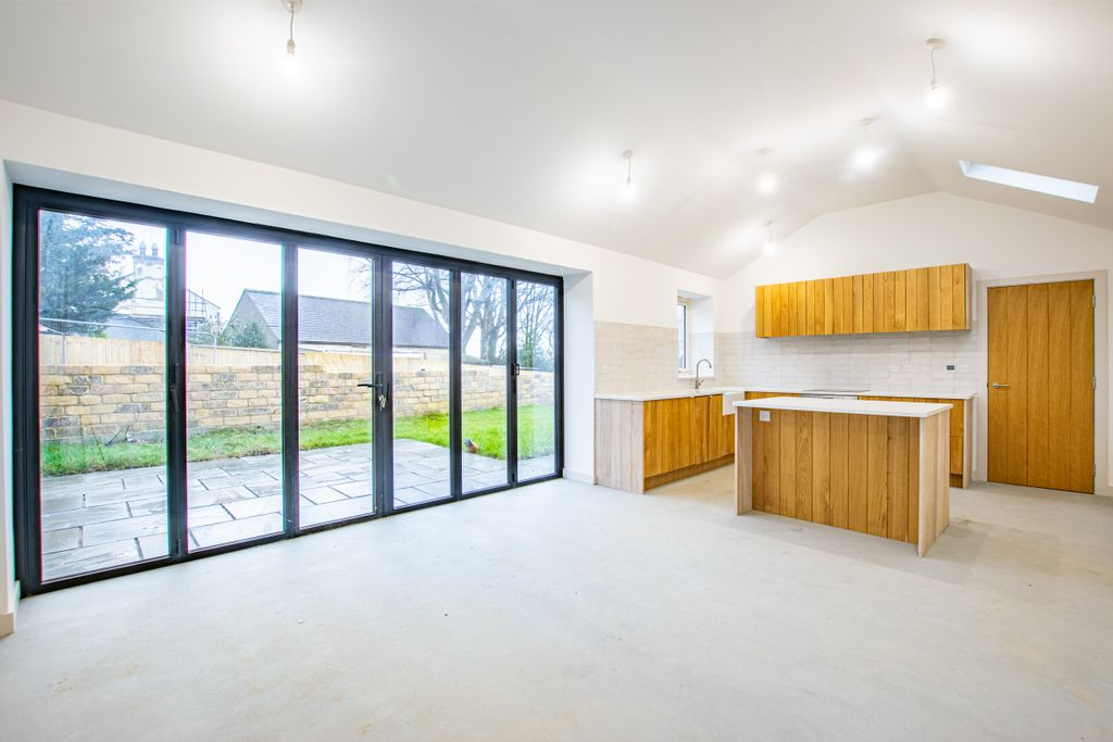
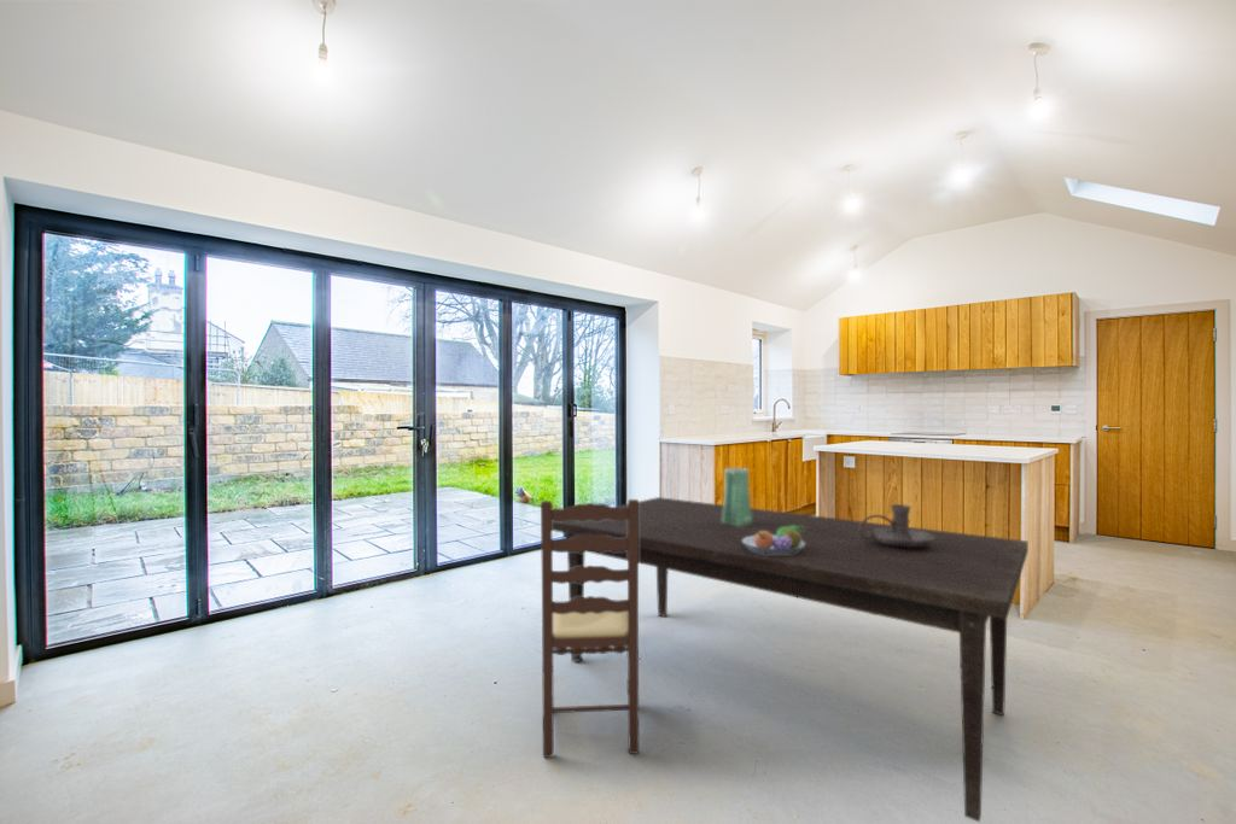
+ fruit bowl [742,526,805,554]
+ dining table [552,496,1030,824]
+ candle holder [859,503,934,548]
+ vase [722,467,752,526]
+ dining chair [540,498,640,759]
